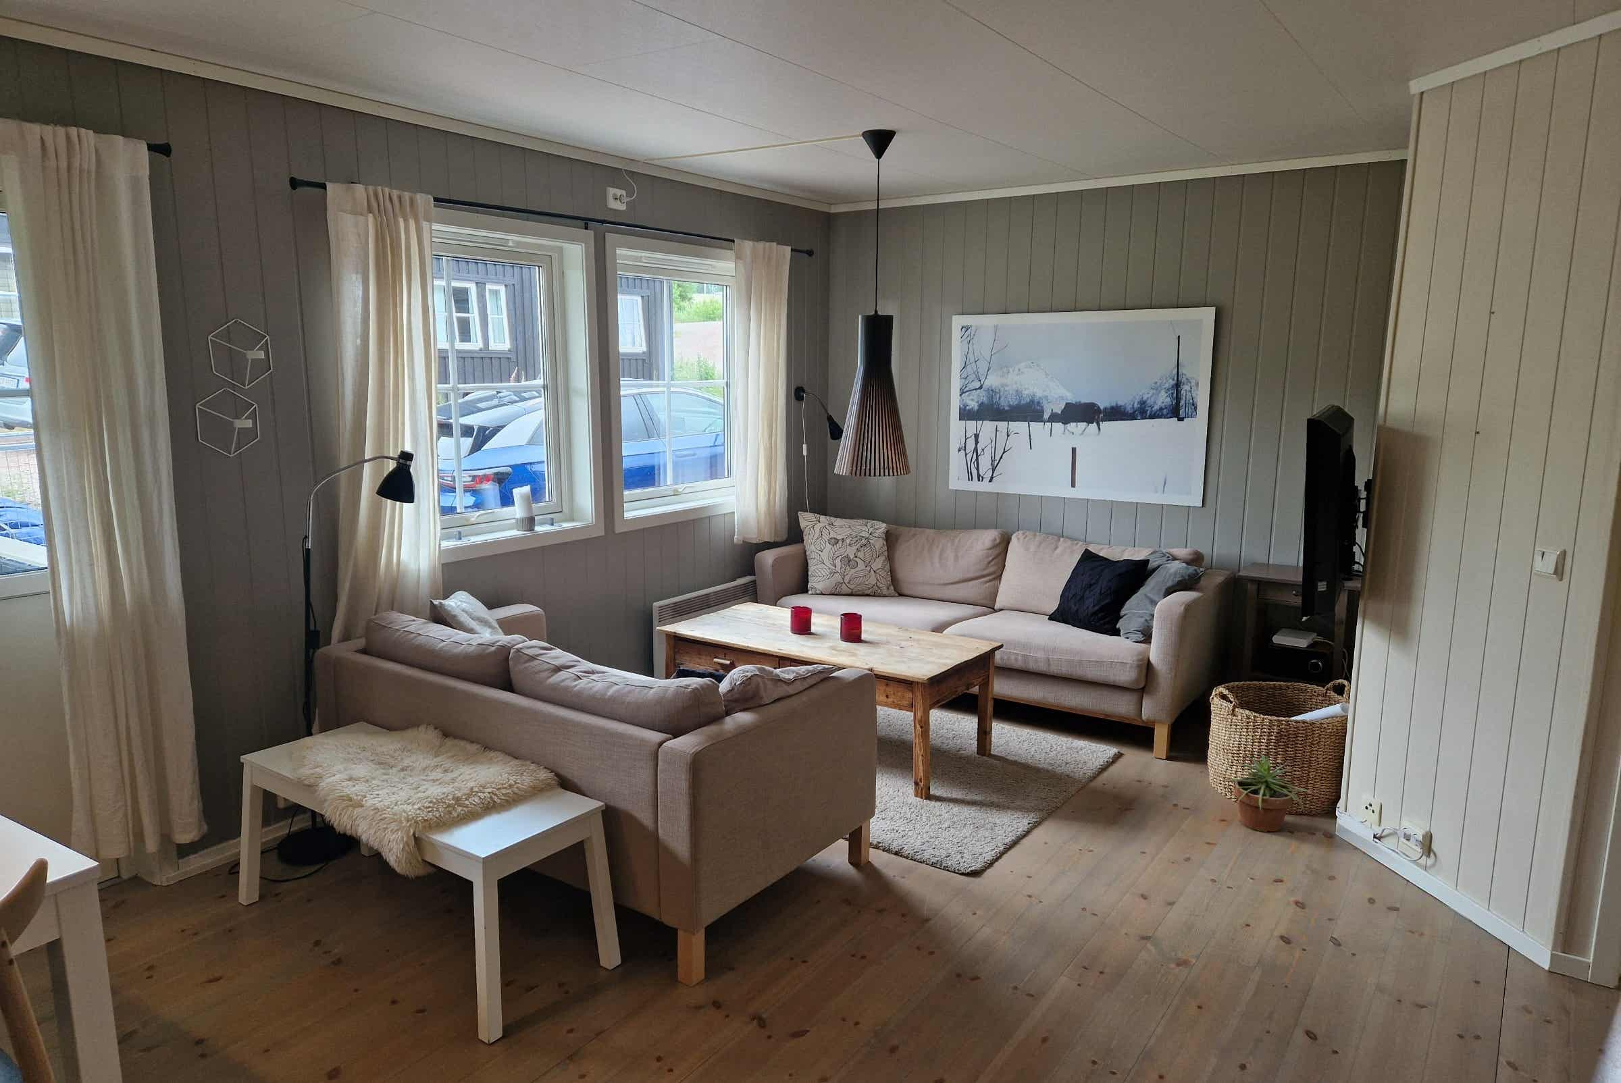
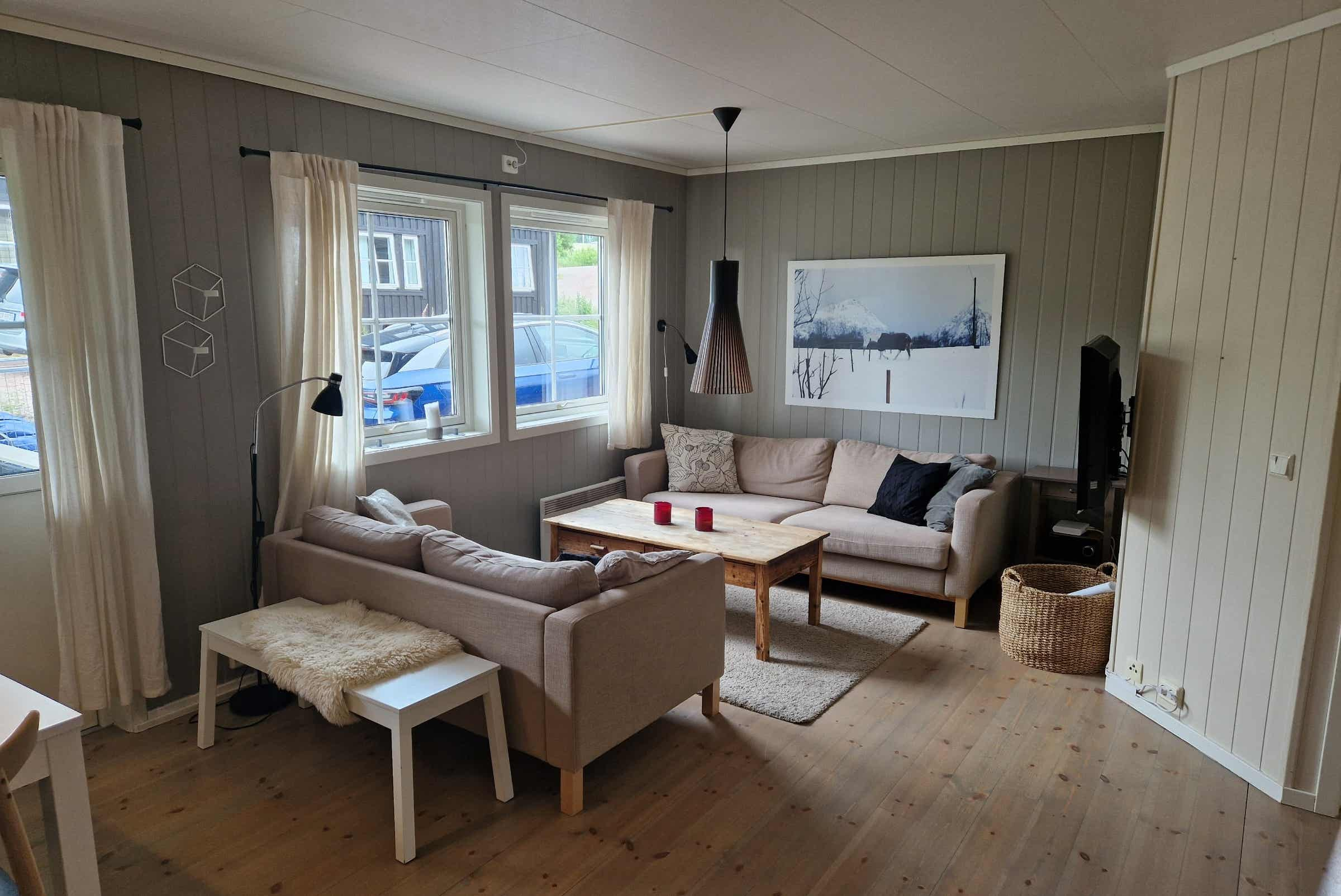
- potted plant [1221,753,1314,833]
